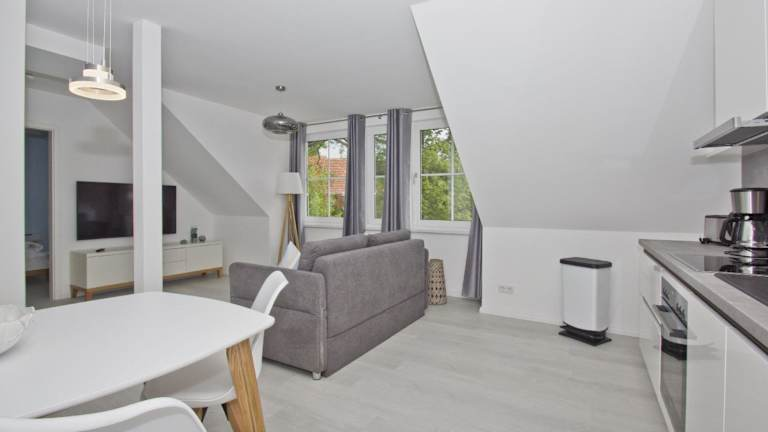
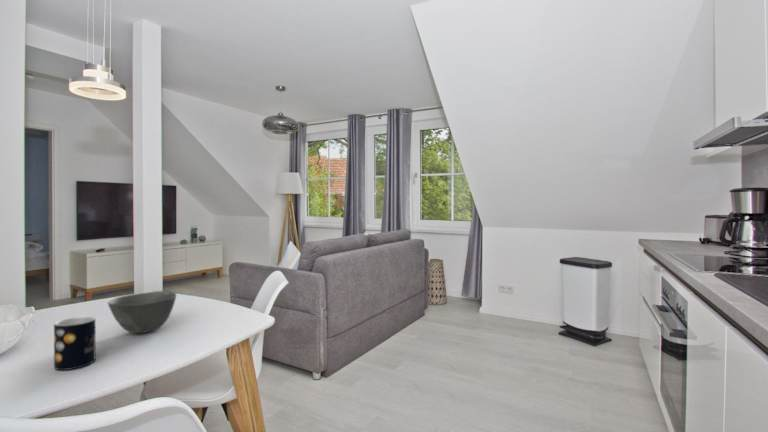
+ mug [53,316,97,371]
+ bowl [107,290,177,334]
